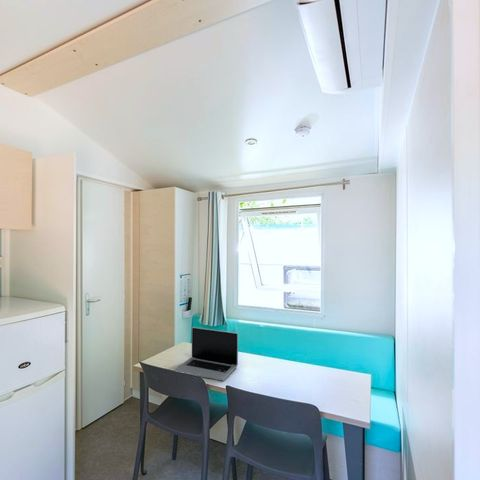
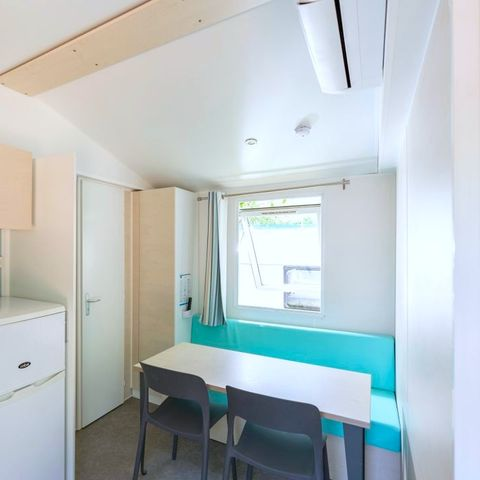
- laptop [173,326,239,382]
